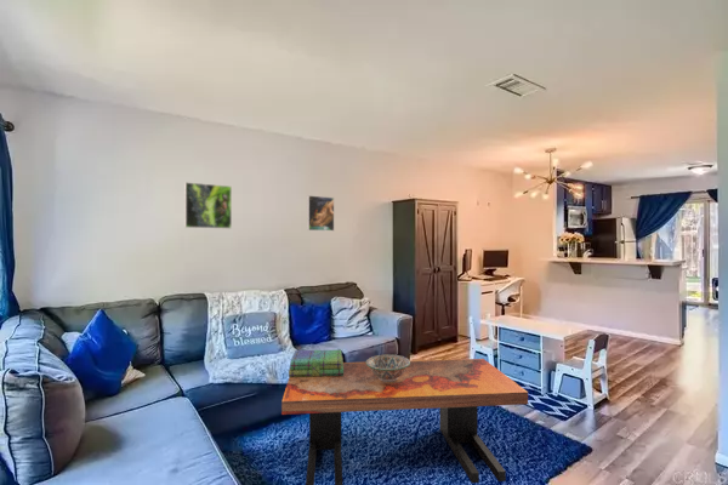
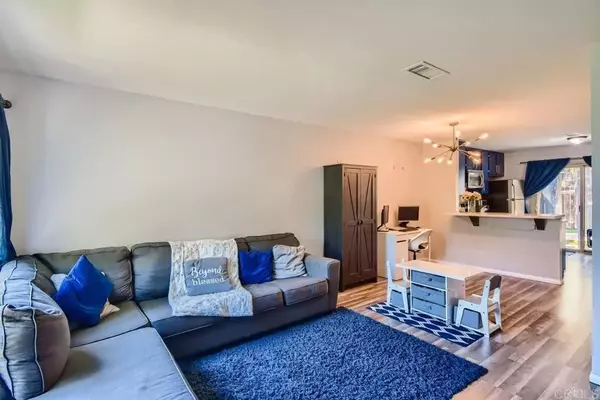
- stack of books [288,349,345,377]
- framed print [306,194,335,232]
- decorative bowl [365,354,411,382]
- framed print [183,181,233,230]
- coffee table [280,358,529,485]
